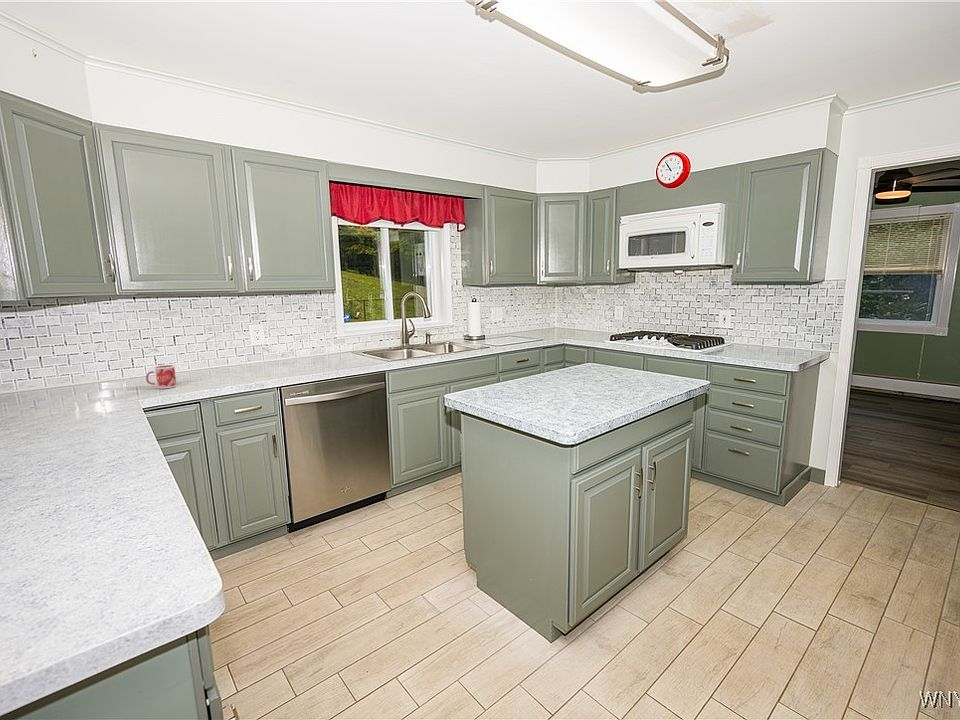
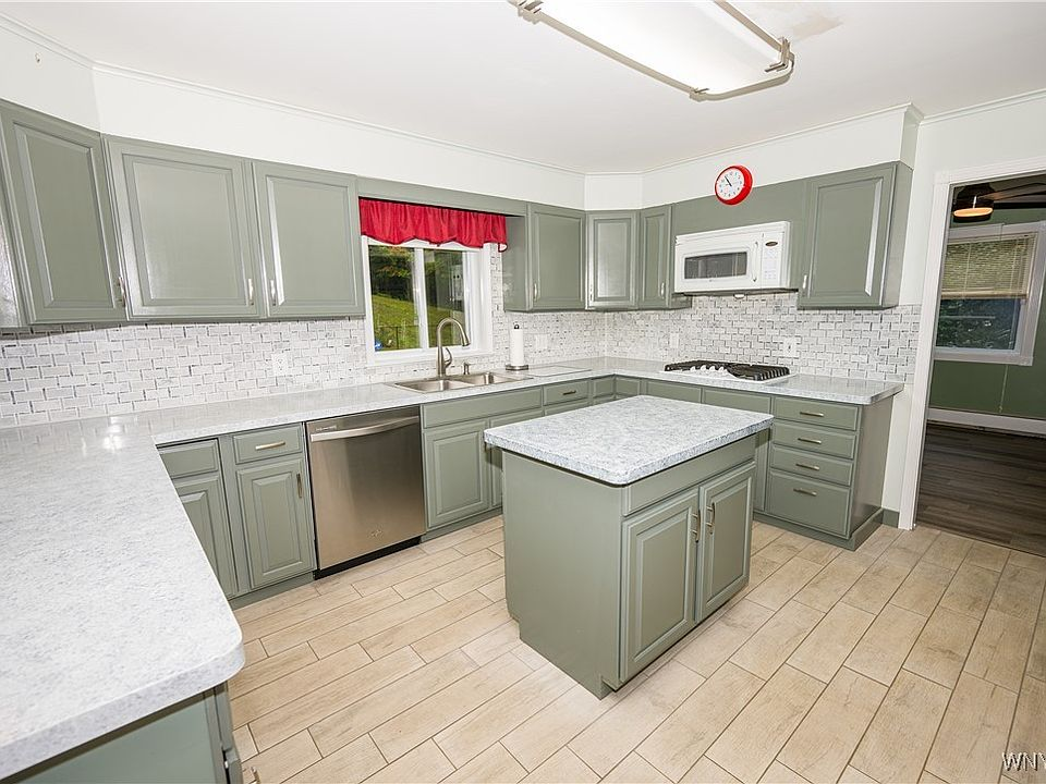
- mug [145,364,178,390]
